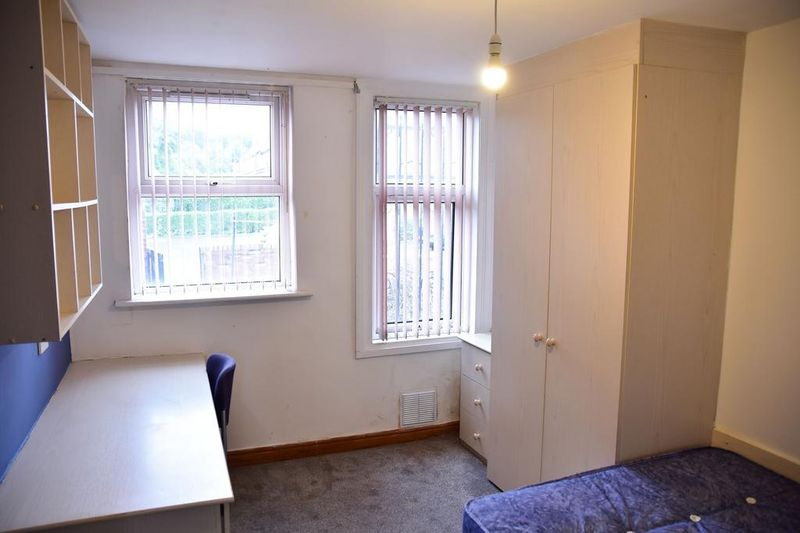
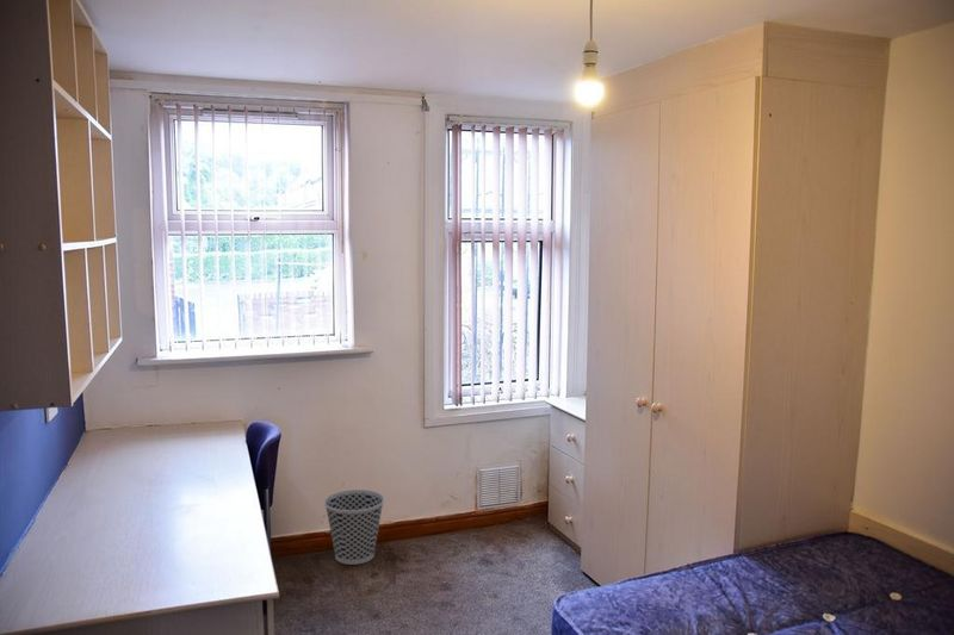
+ wastebasket [323,488,385,566]
